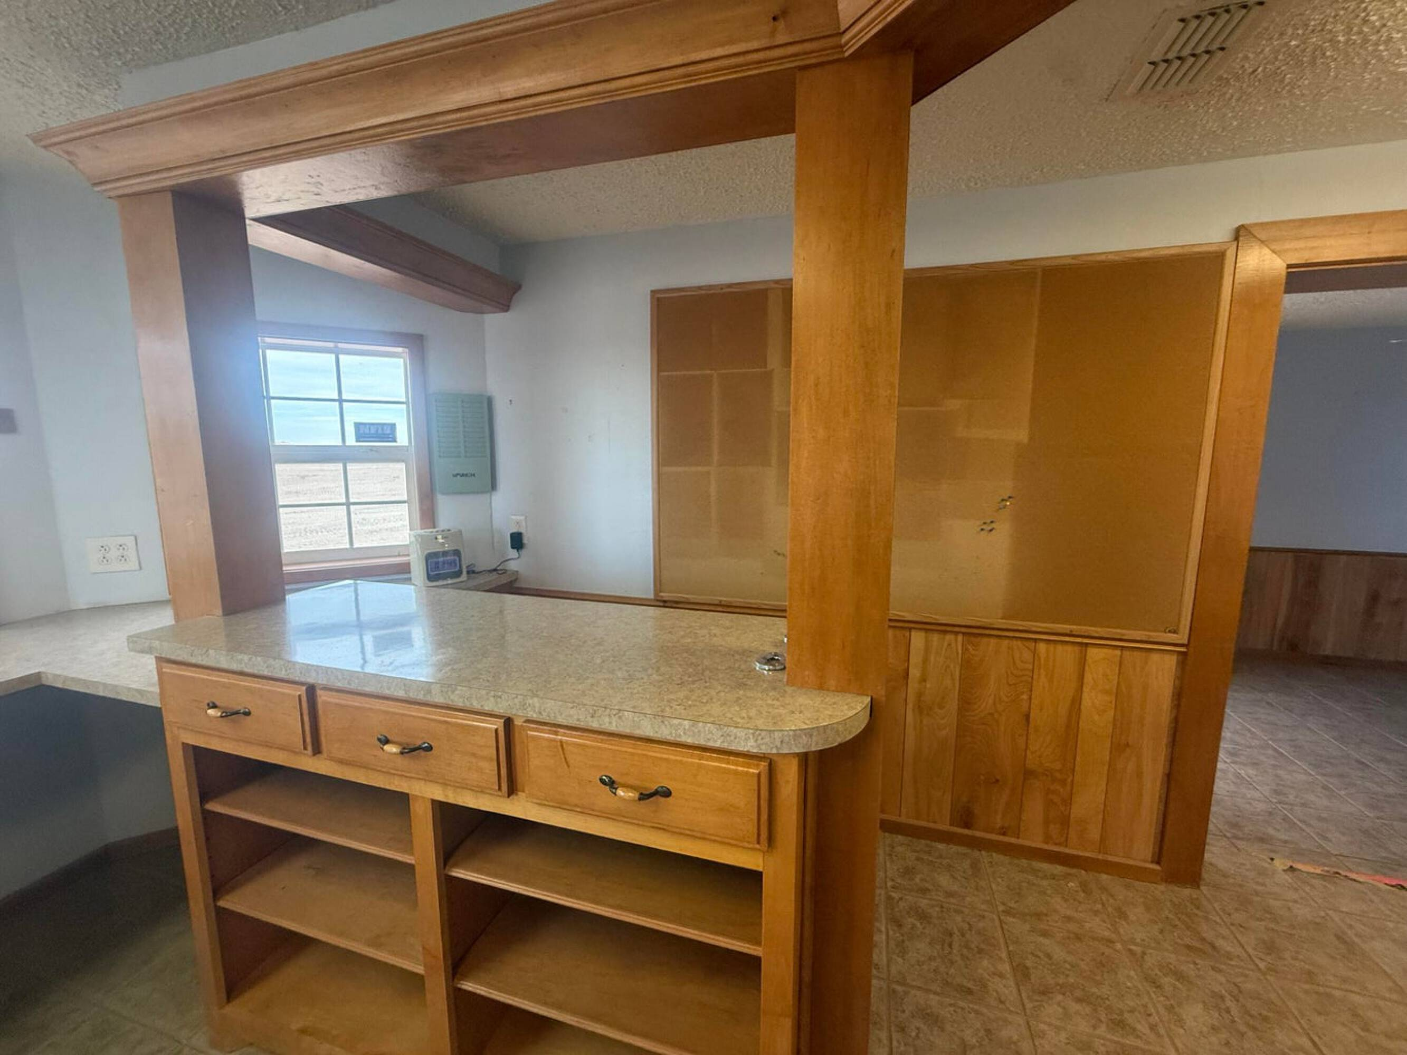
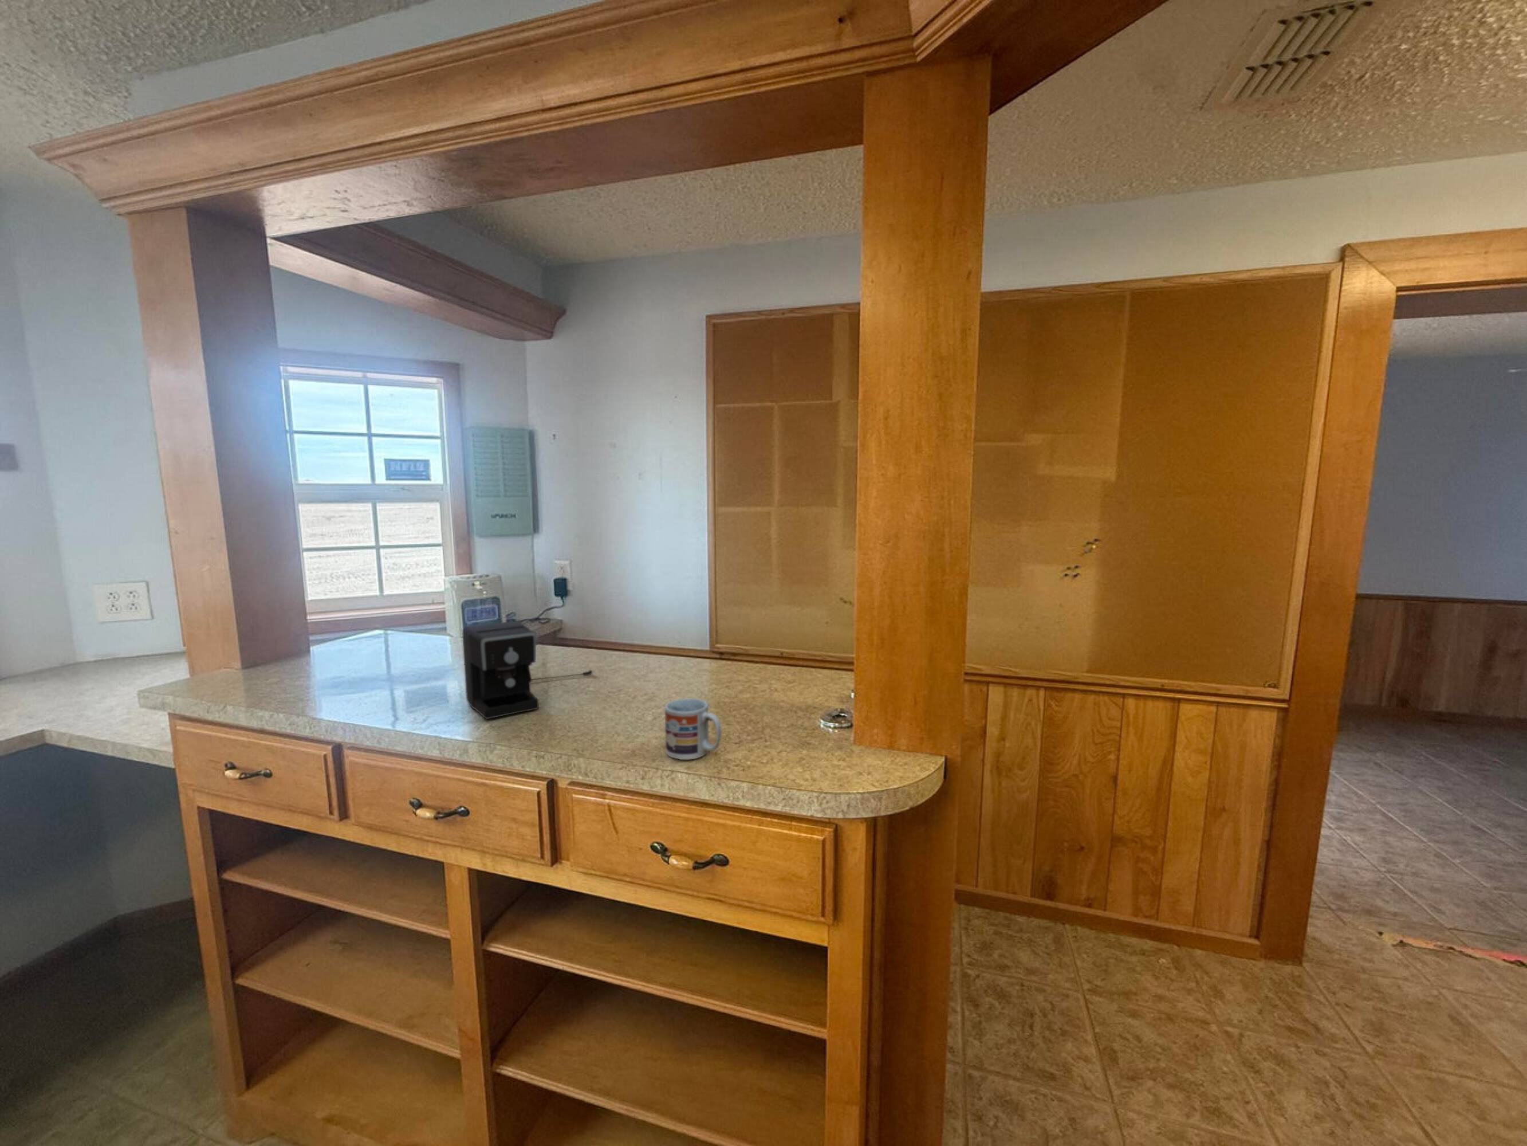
+ coffee maker [462,621,593,720]
+ cup [664,697,722,761]
